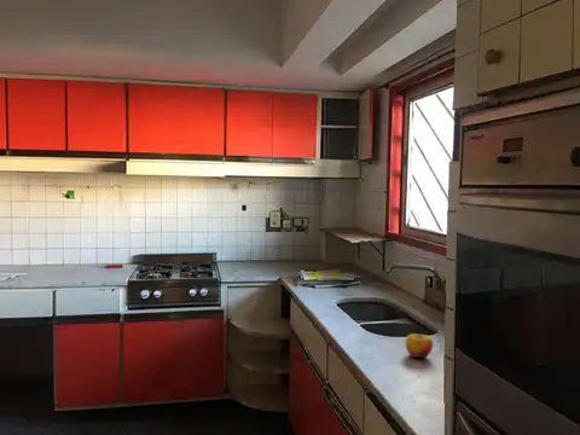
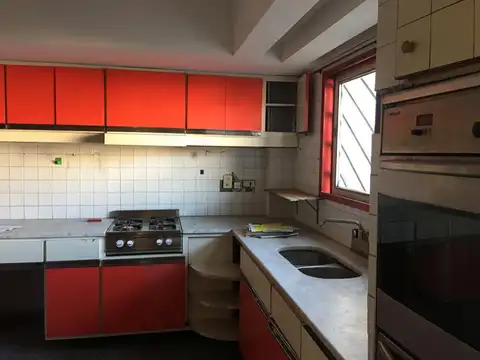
- apple [404,332,434,359]
